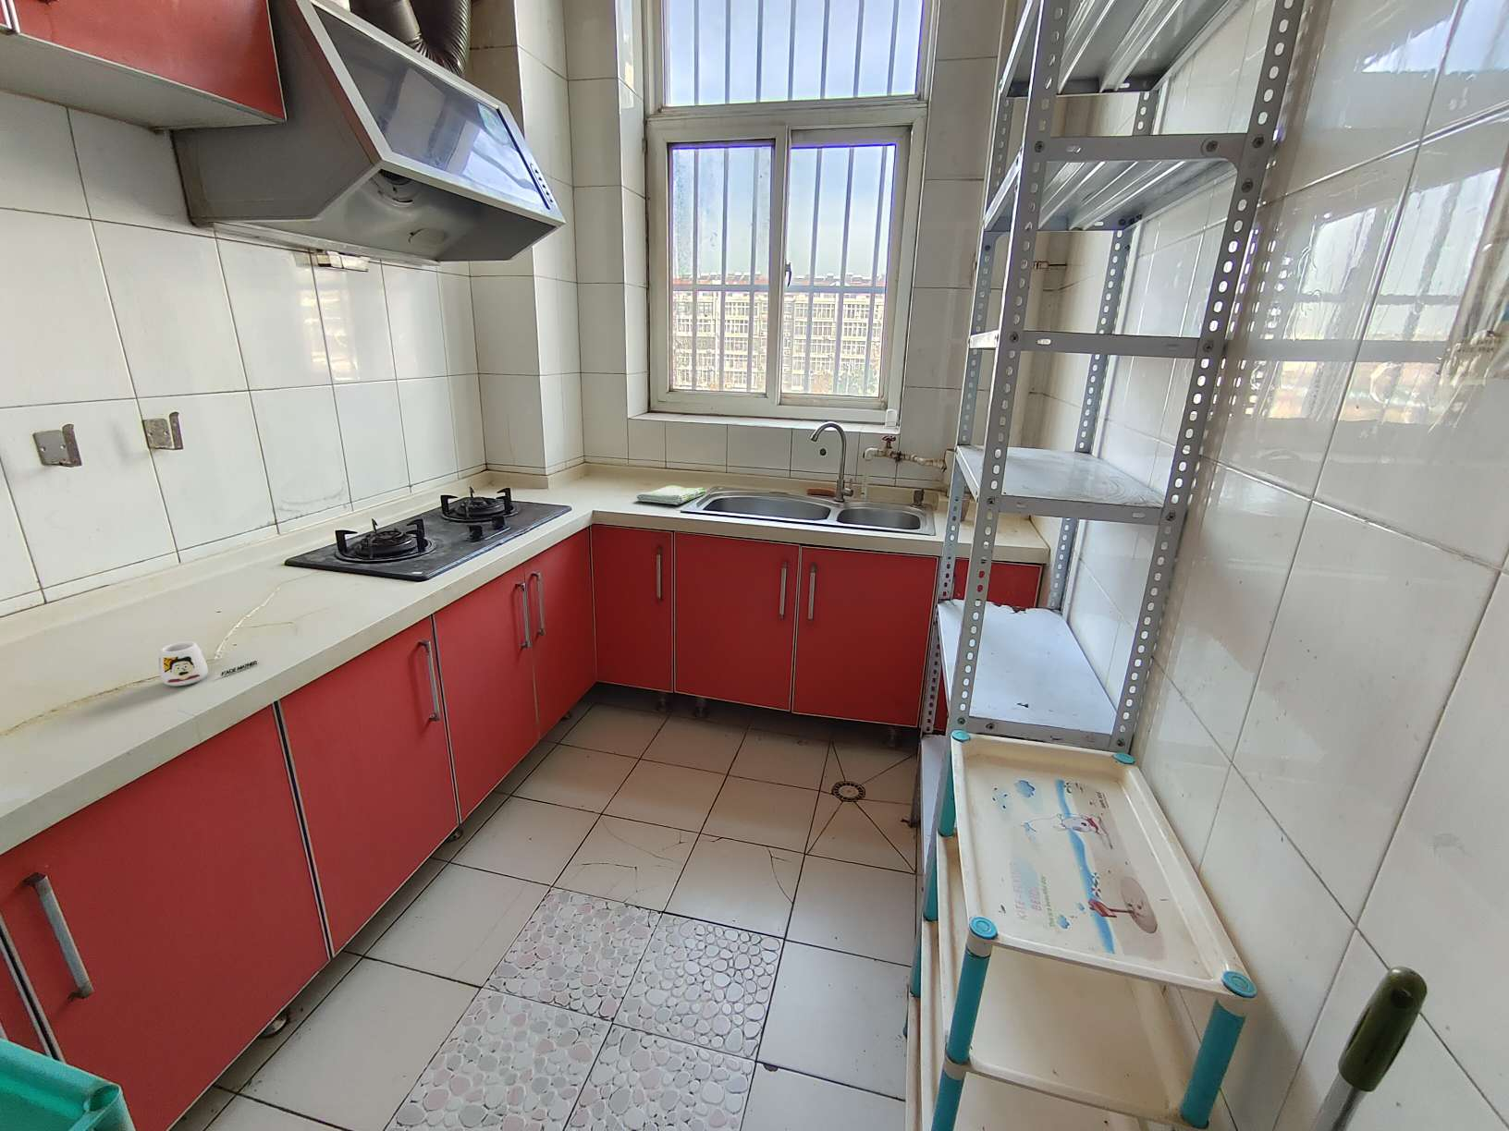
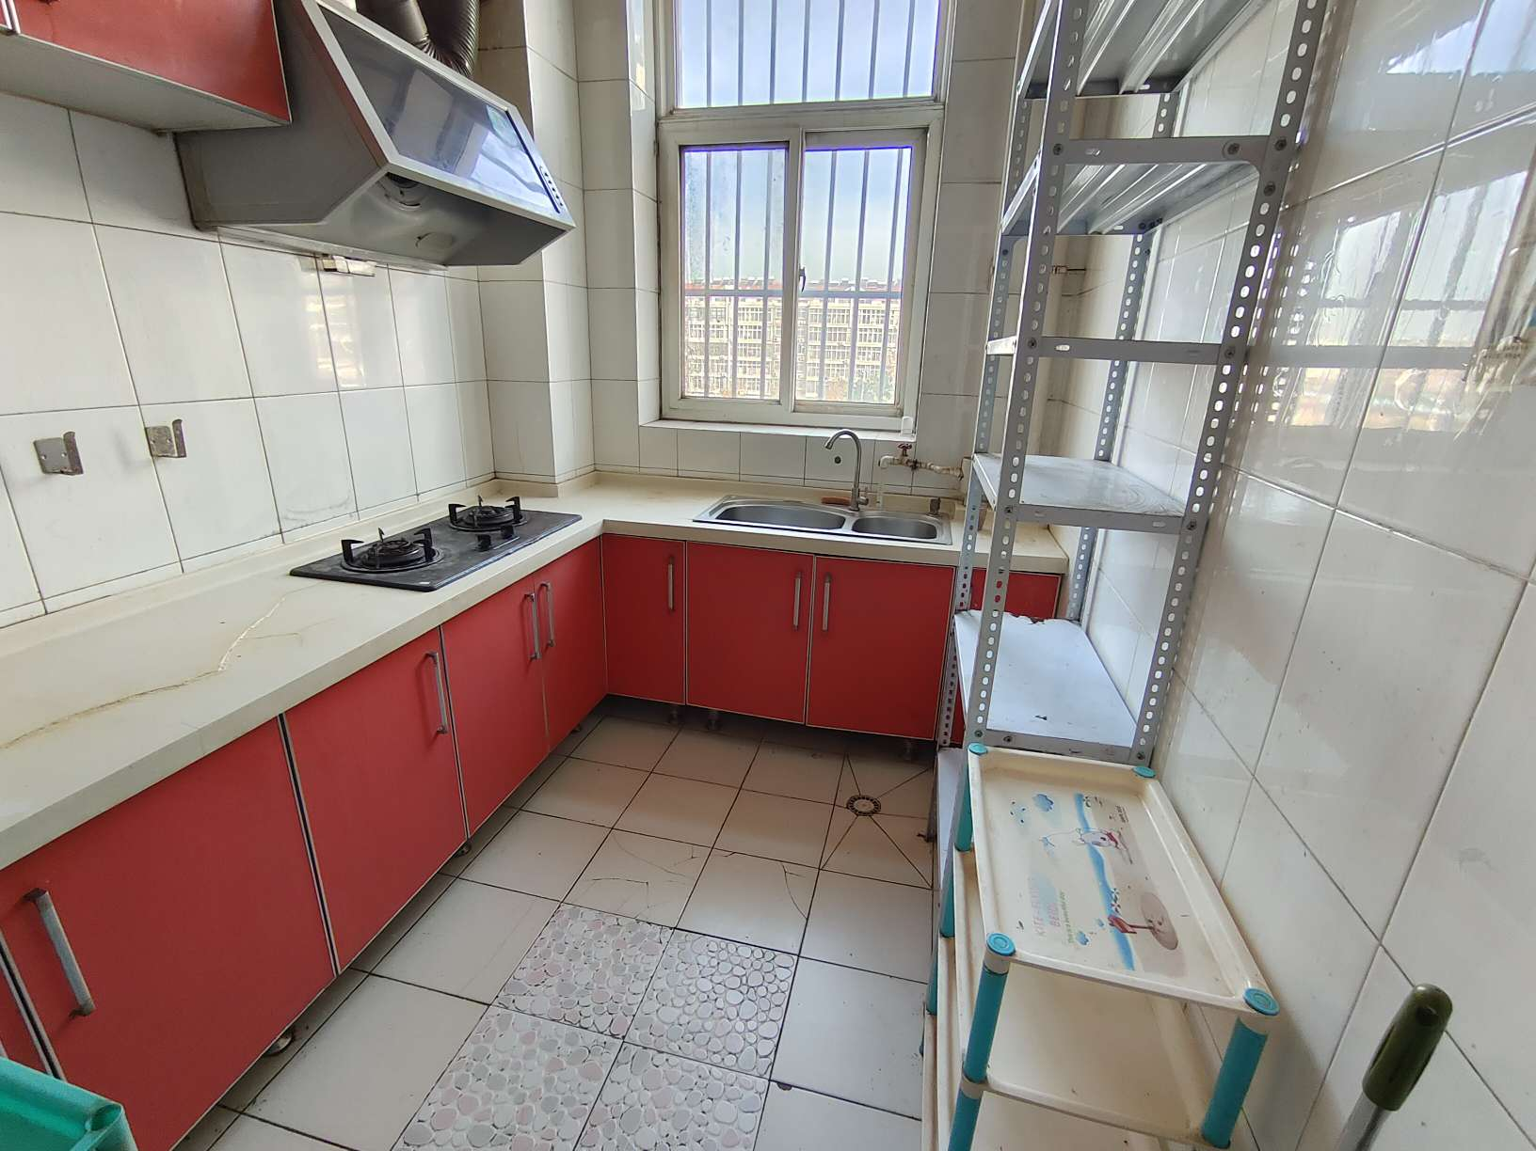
- mug [158,640,258,687]
- dish towel [636,485,707,505]
